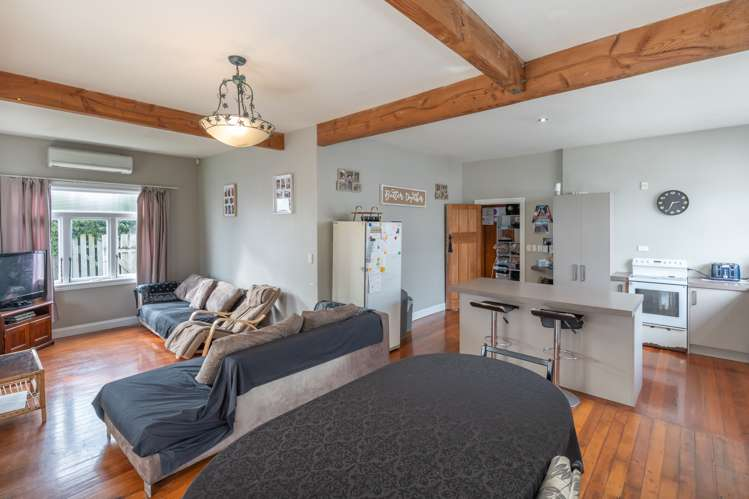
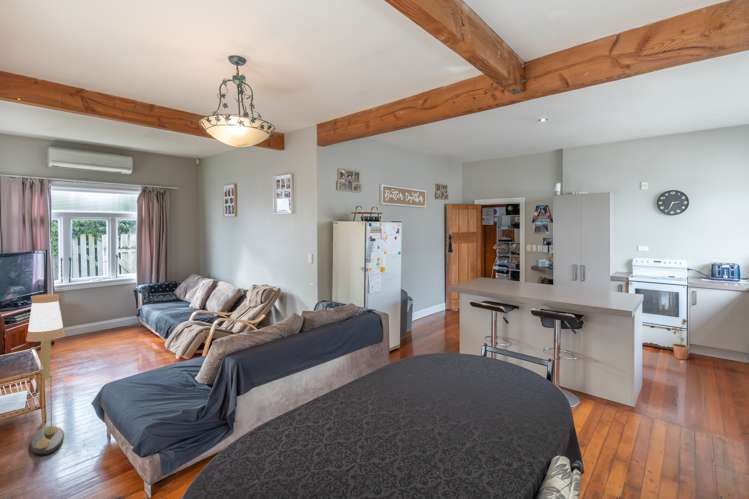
+ potted plant [671,319,691,361]
+ floor lamp [25,293,66,456]
